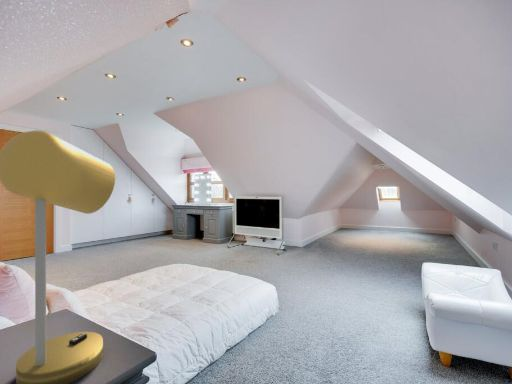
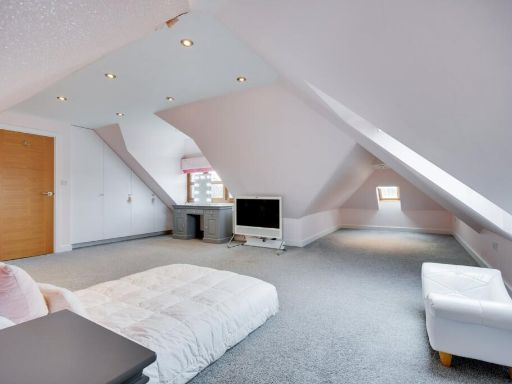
- desk lamp [0,129,116,384]
